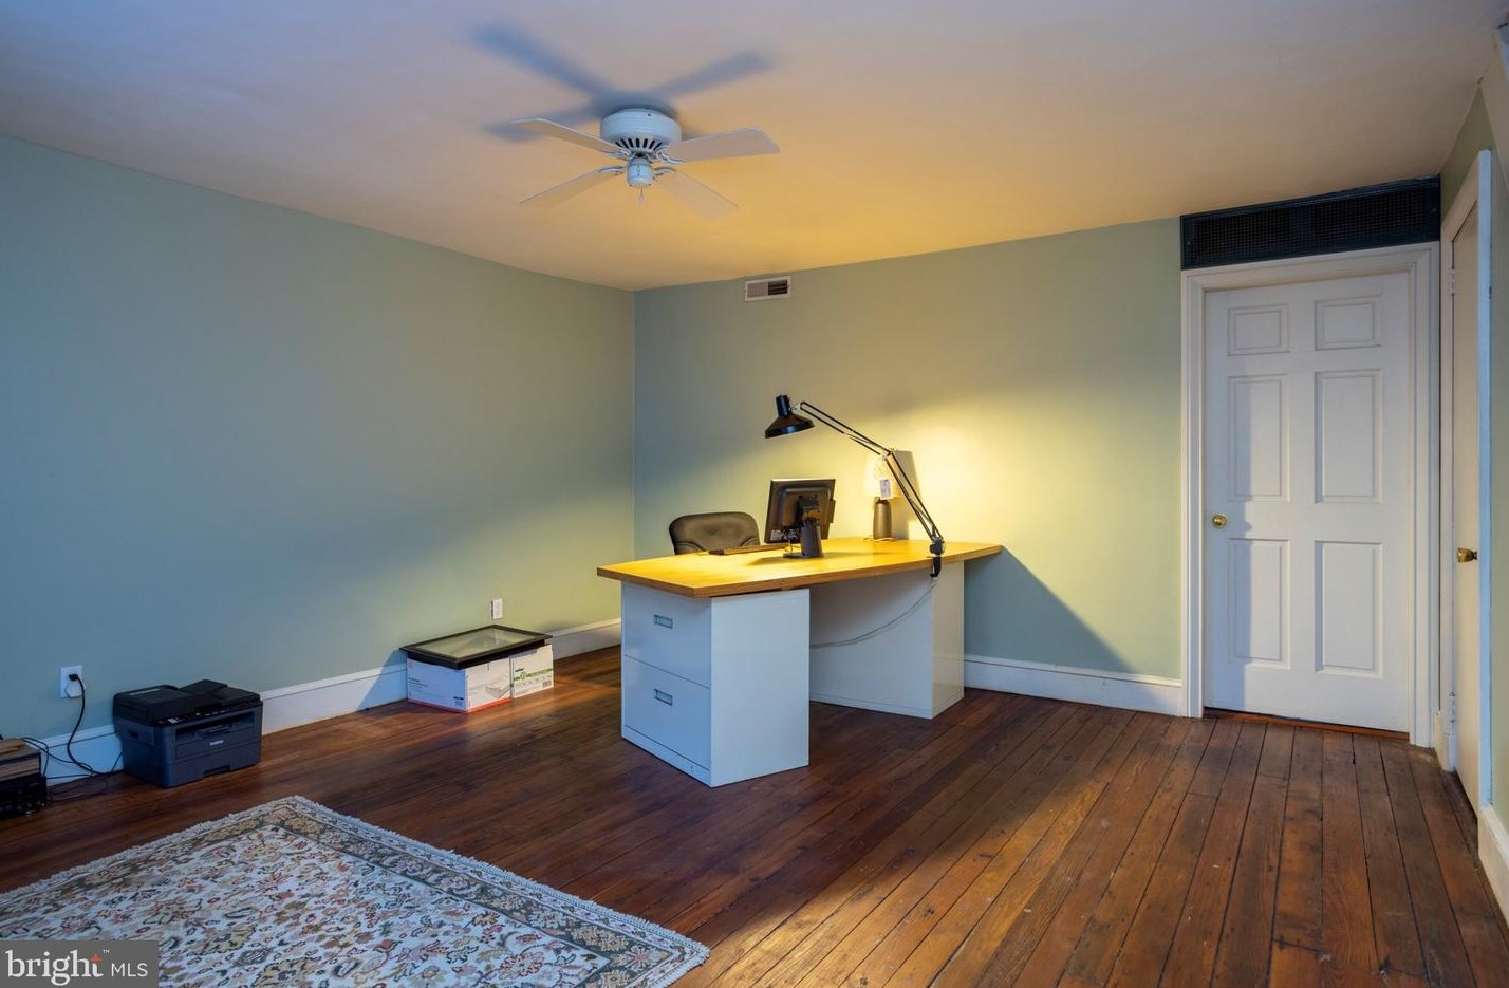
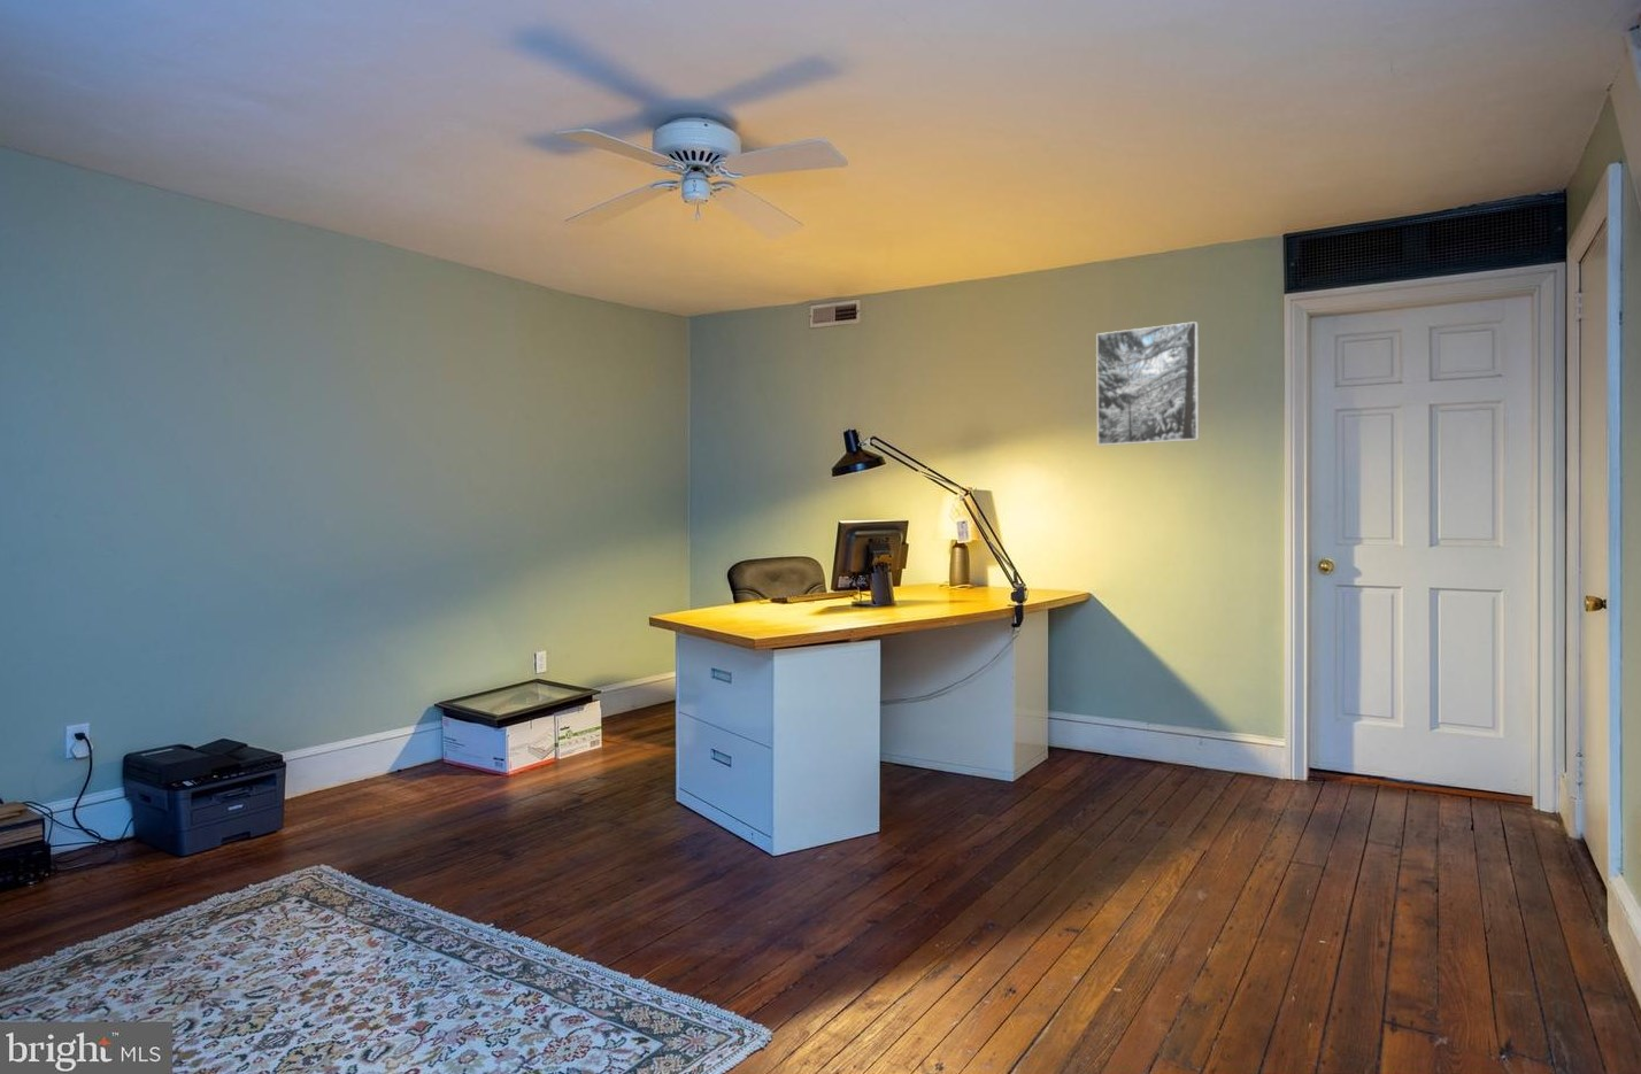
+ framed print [1096,320,1200,447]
